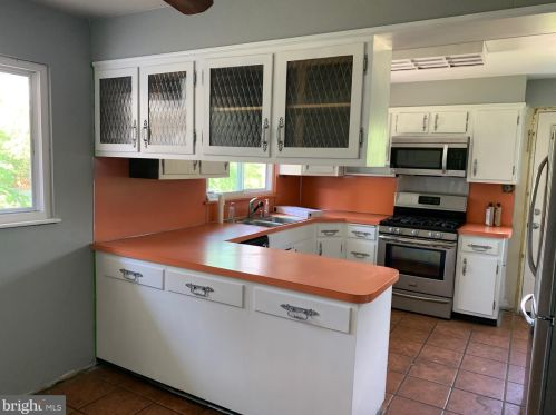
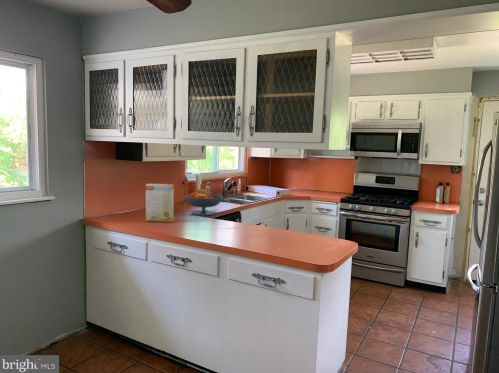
+ fruit bowl [184,188,224,217]
+ cereal box [145,183,175,223]
